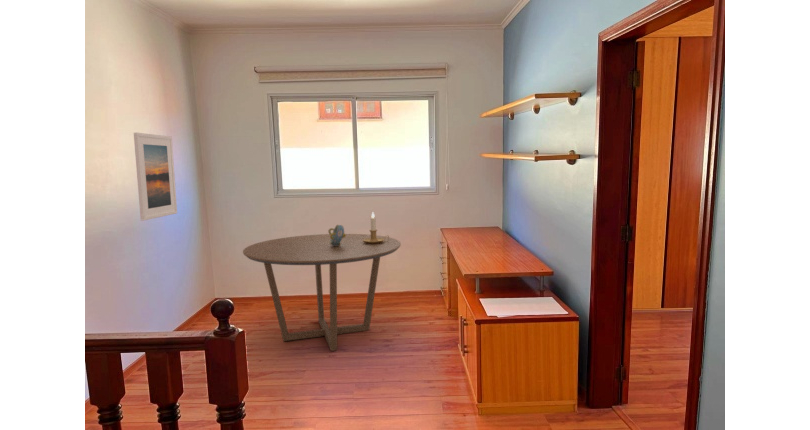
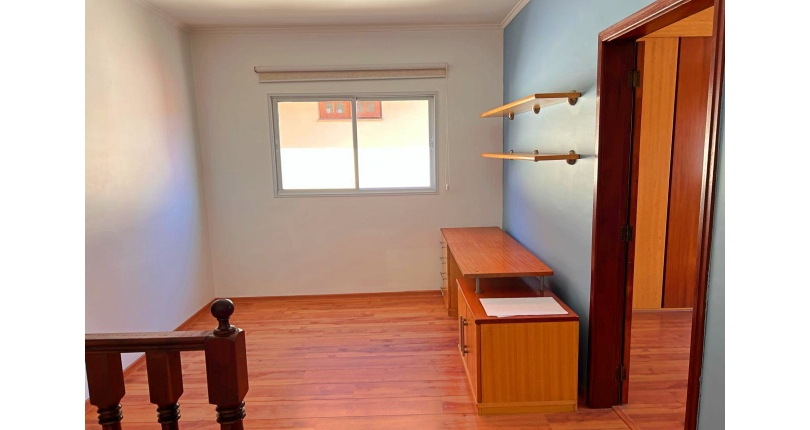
- dining table [242,233,402,352]
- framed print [133,132,178,221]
- decorative bowl [327,224,346,246]
- candlestick [363,212,390,244]
